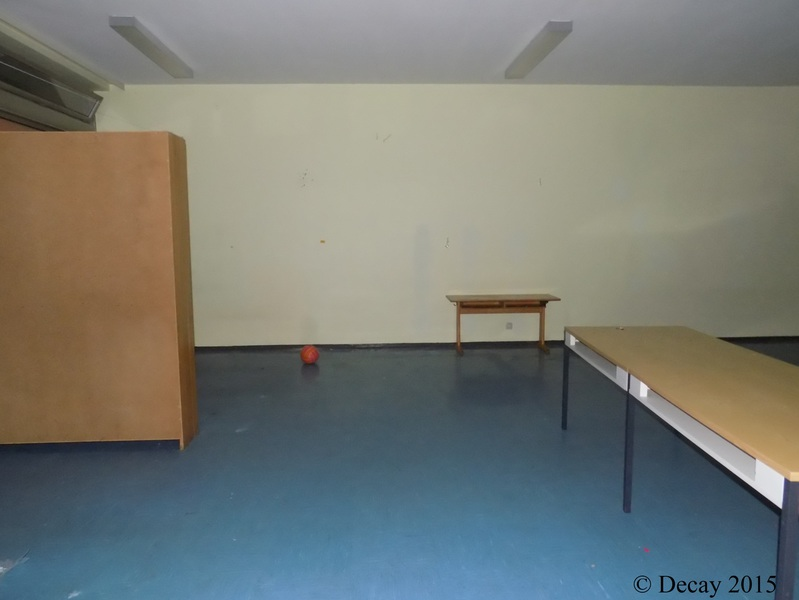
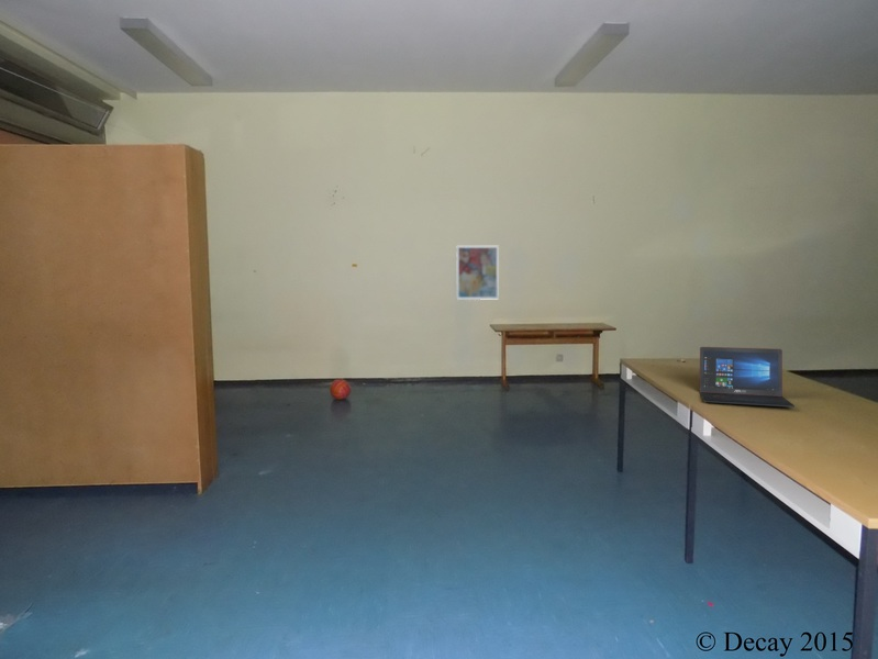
+ wall art [456,245,500,301]
+ laptop [699,346,796,409]
